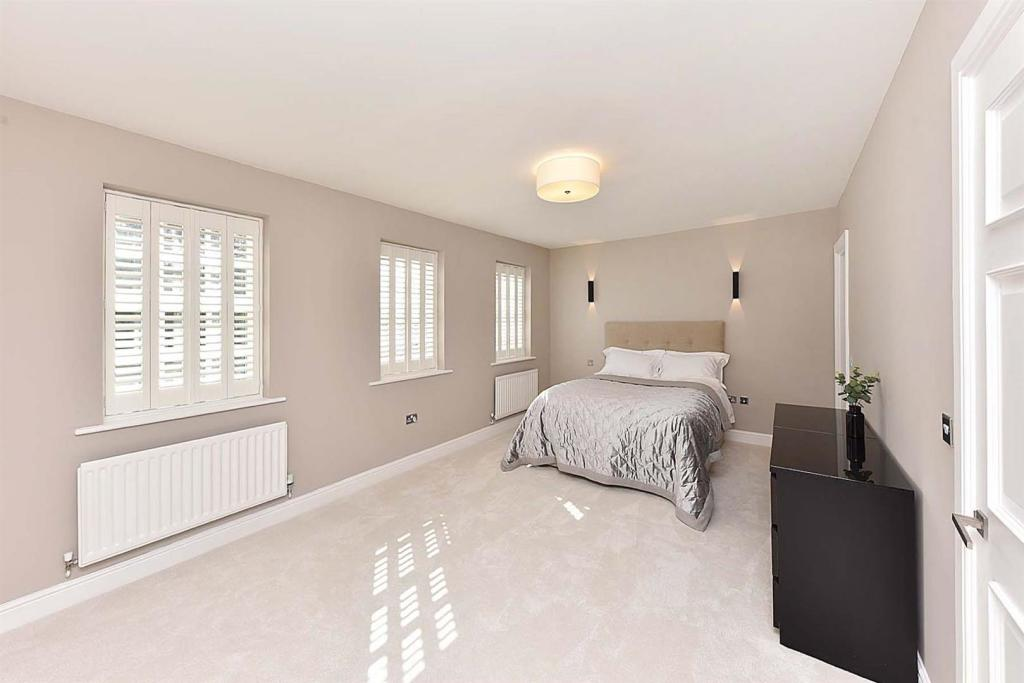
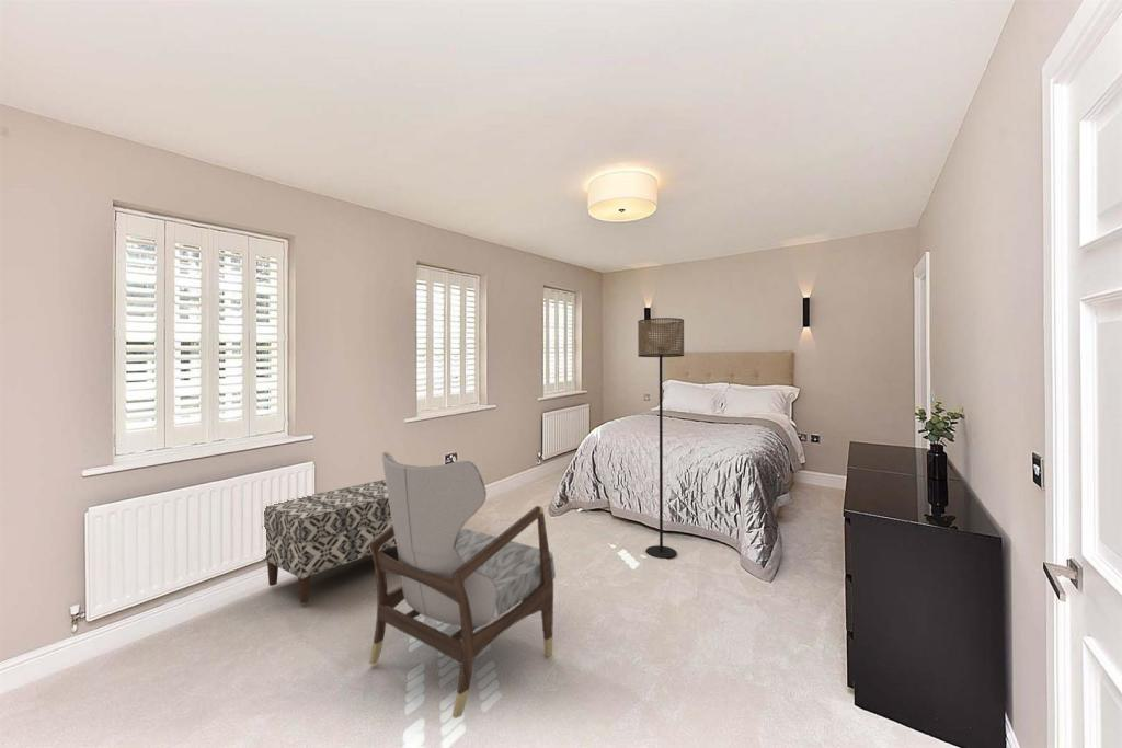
+ armchair [368,450,557,720]
+ floor lamp [637,317,685,560]
+ bench [262,479,397,605]
